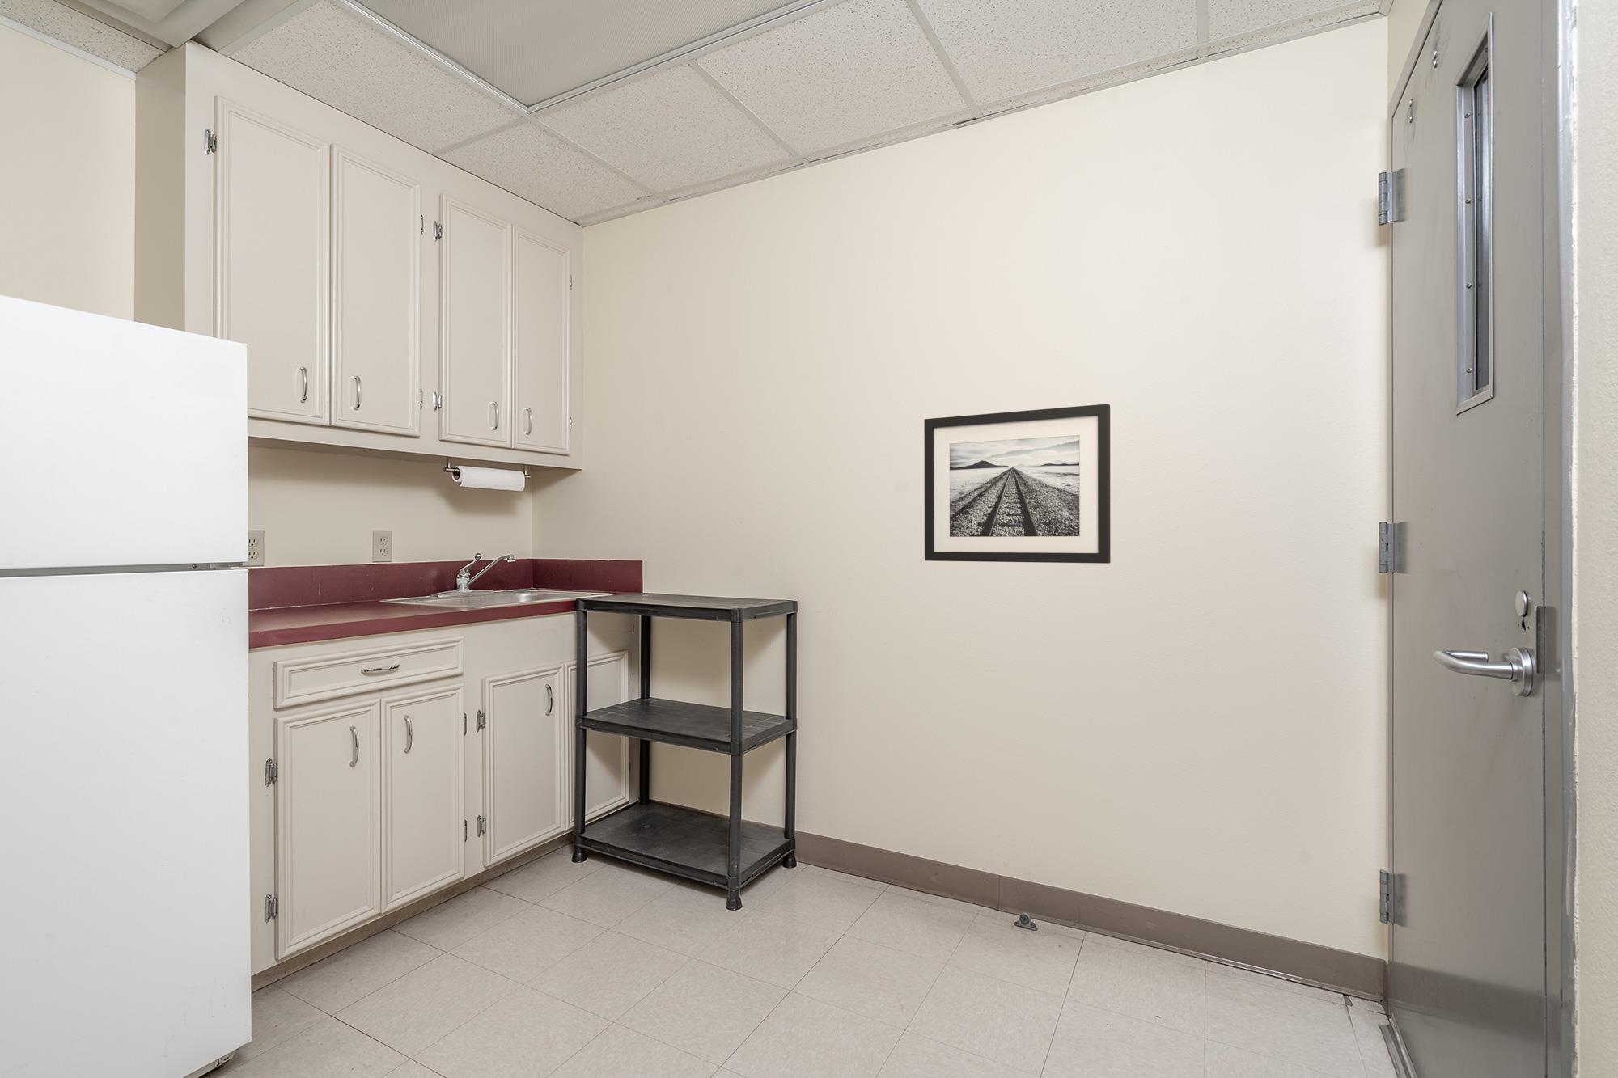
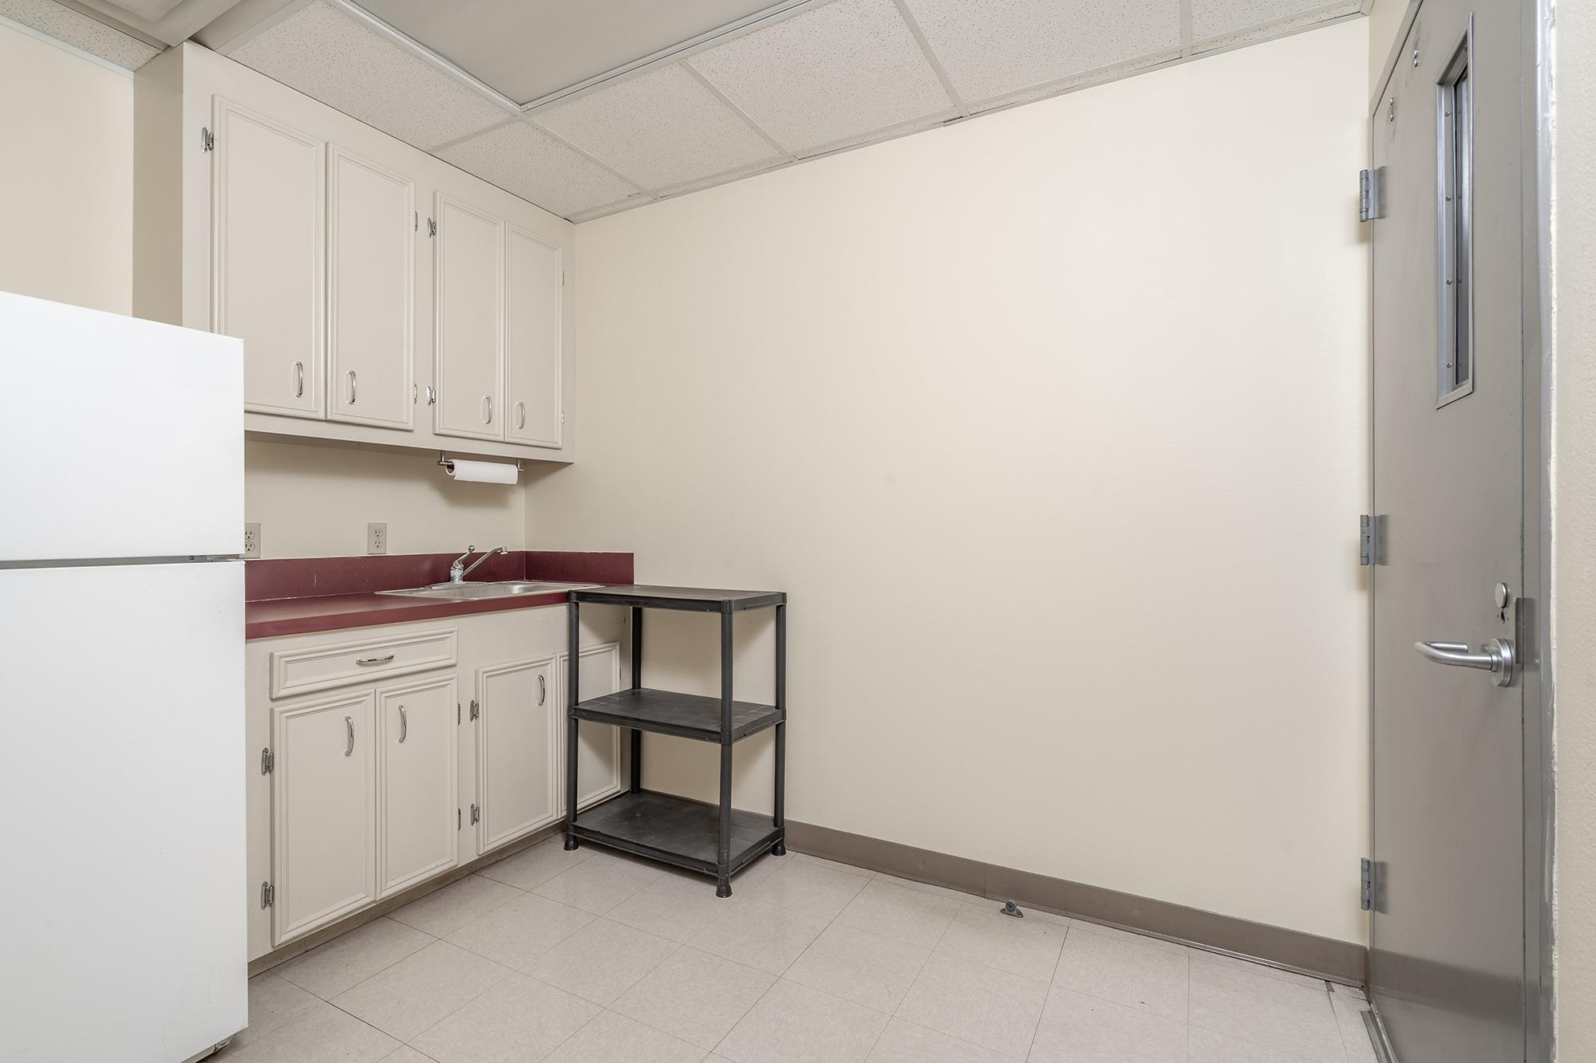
- wall art [923,403,1112,564]
